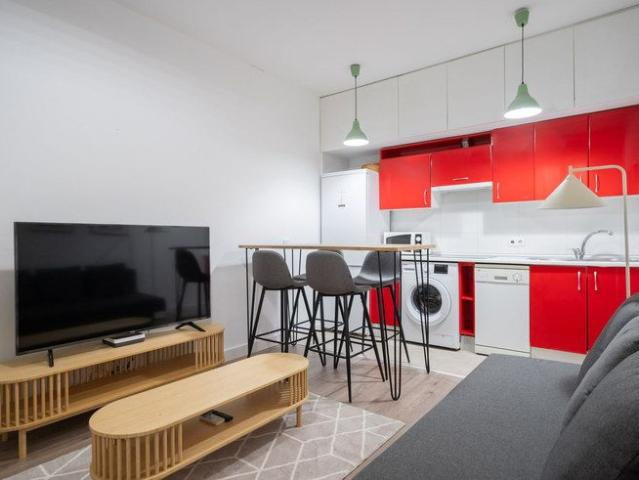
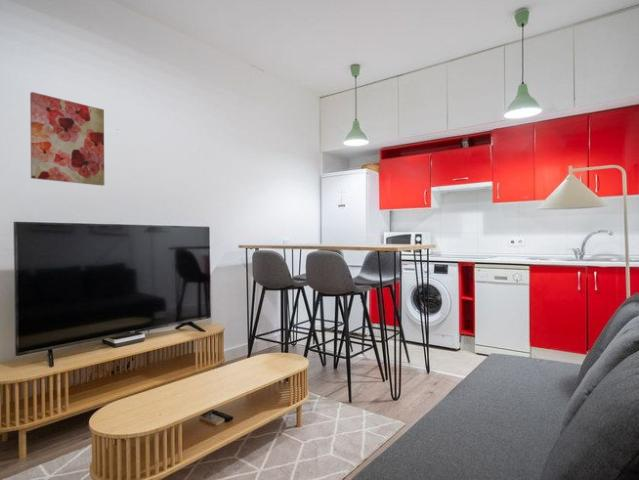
+ wall art [29,91,105,187]
